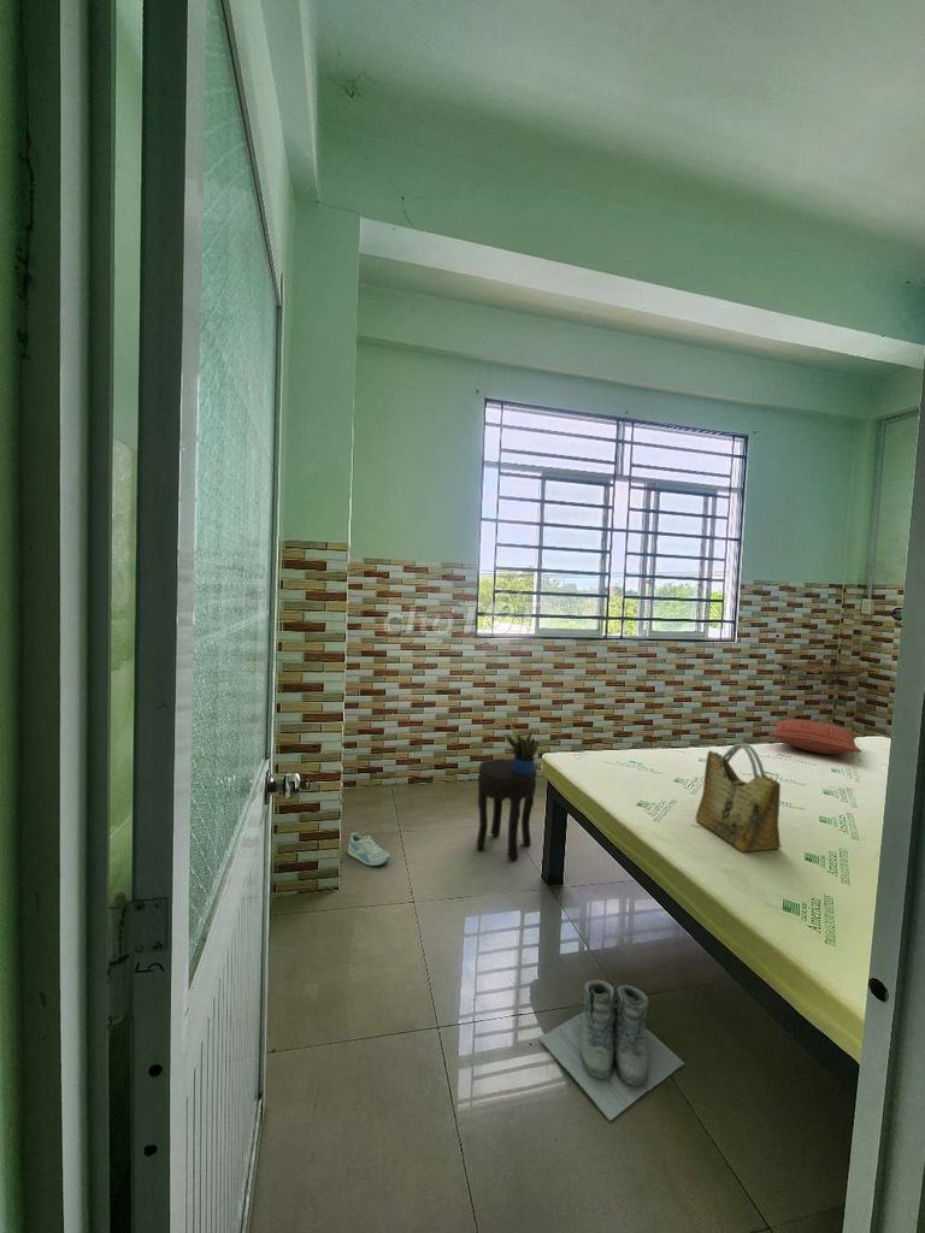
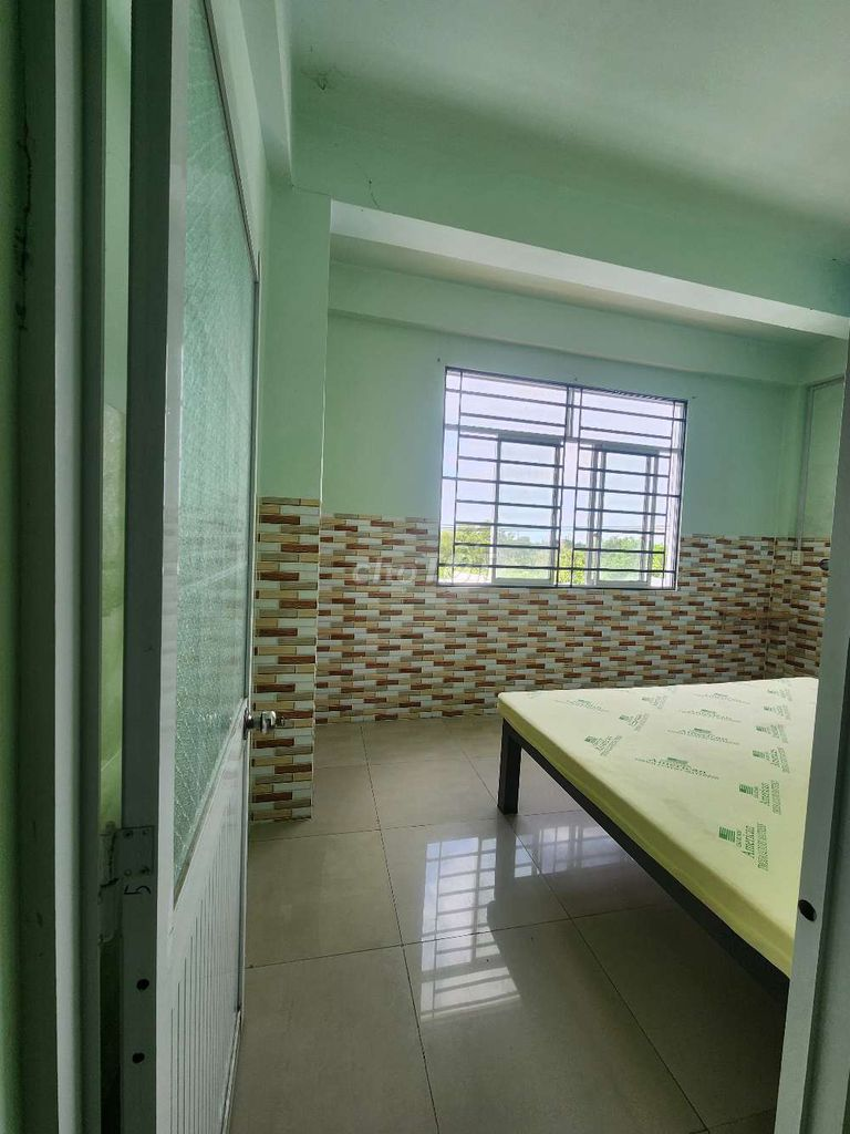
- boots [538,979,685,1121]
- pillow [767,718,862,755]
- side table [476,757,538,863]
- potted plant [502,712,540,775]
- grocery bag [694,742,782,853]
- sneaker [347,831,391,867]
